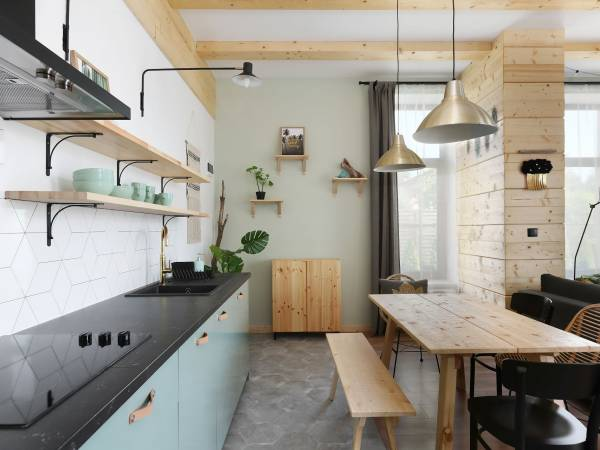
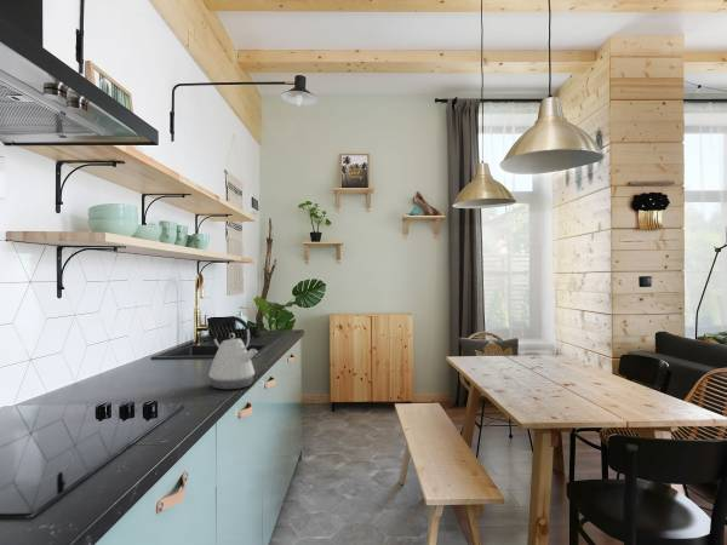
+ kettle [207,315,259,391]
